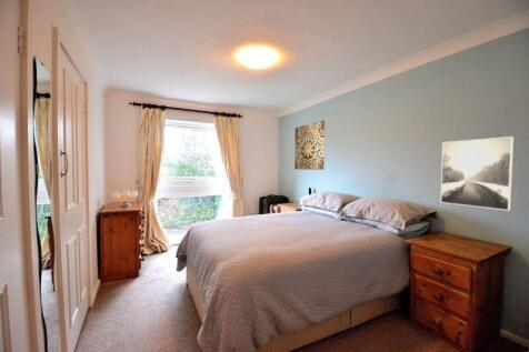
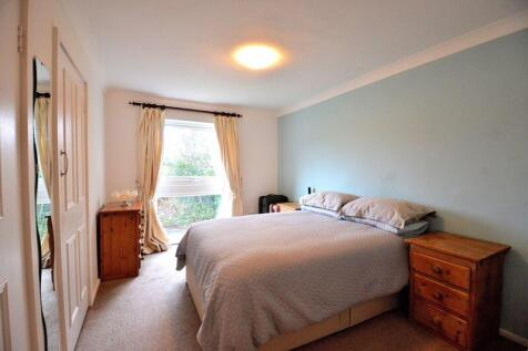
- wall art [293,120,326,171]
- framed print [440,135,515,212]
